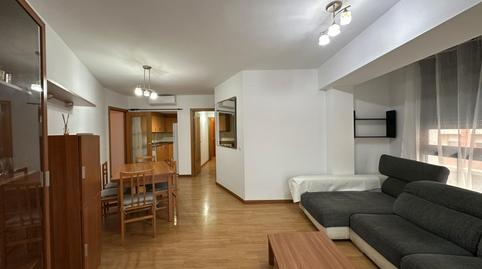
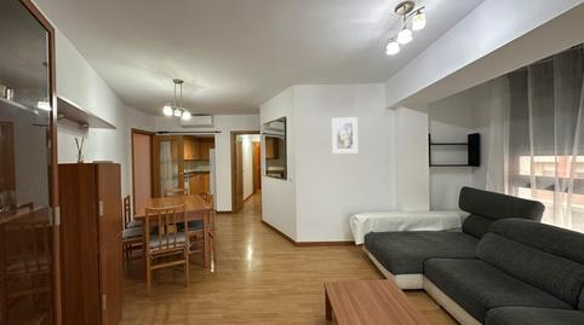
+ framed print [331,116,359,155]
